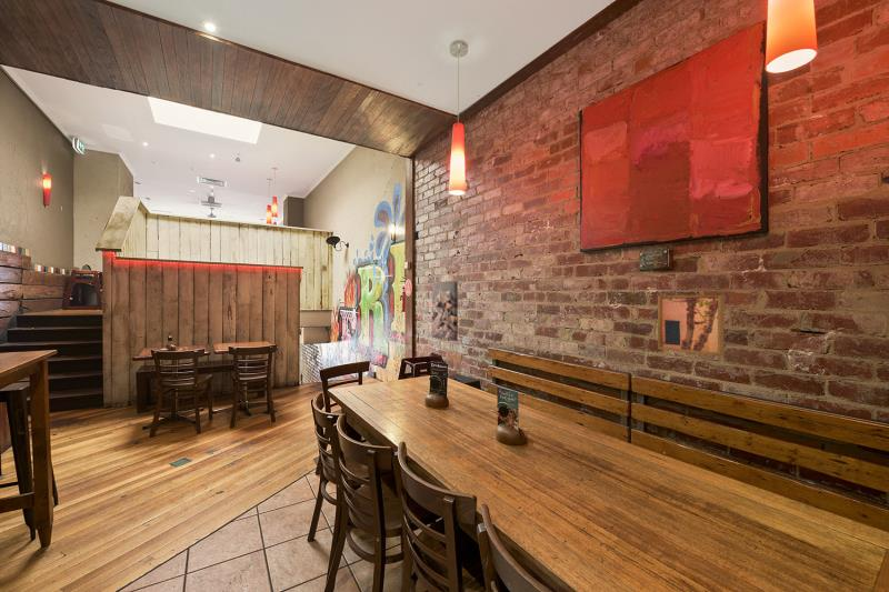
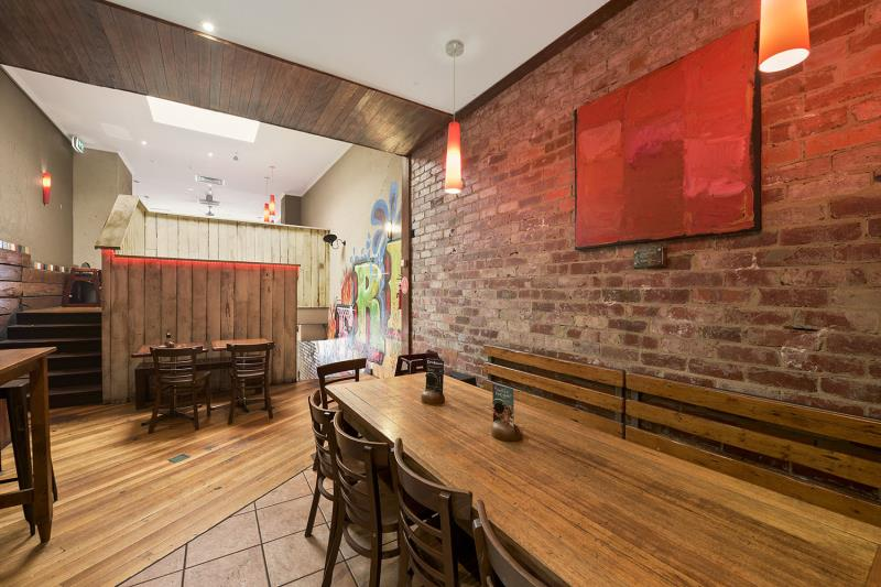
- wall art [657,294,725,358]
- wall art [431,280,459,342]
